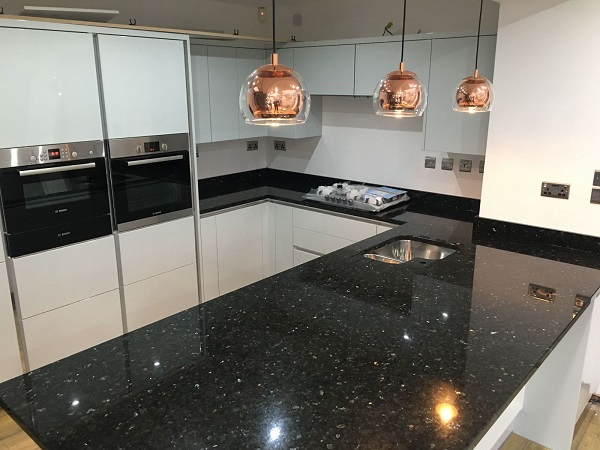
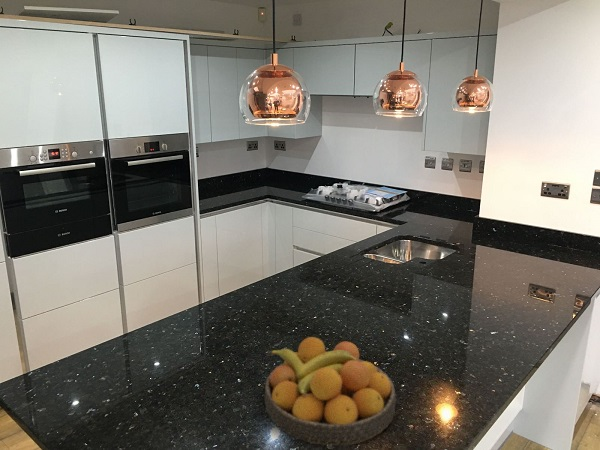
+ fruit bowl [263,336,397,446]
